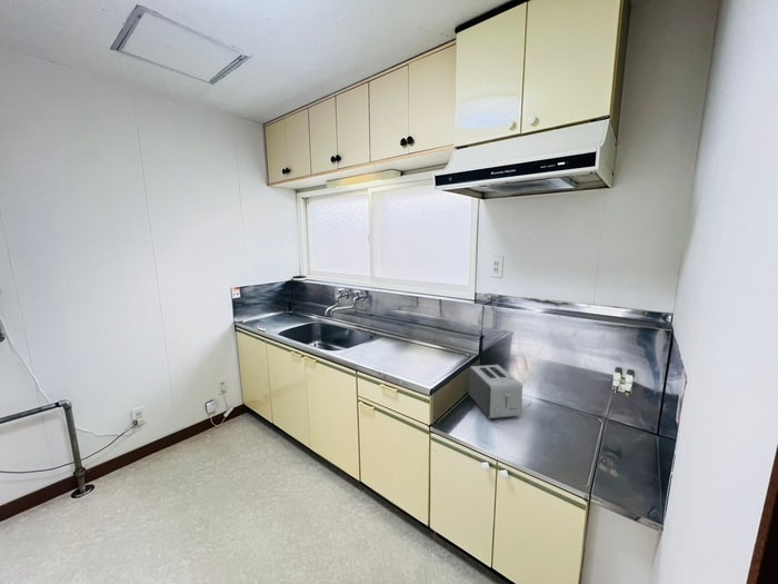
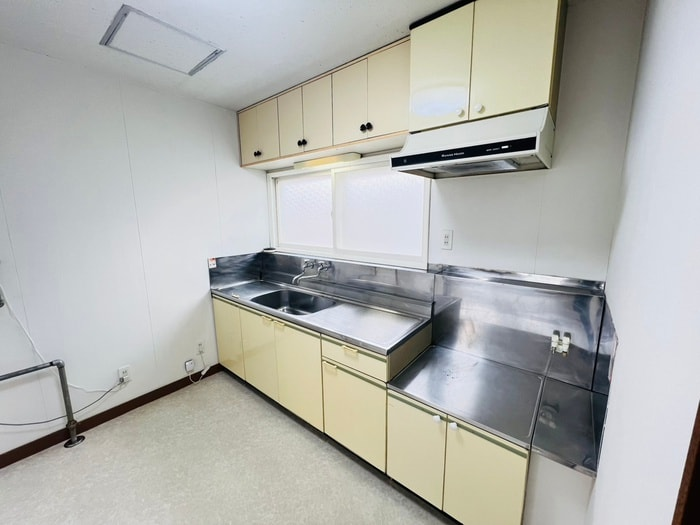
- toaster [468,364,523,419]
